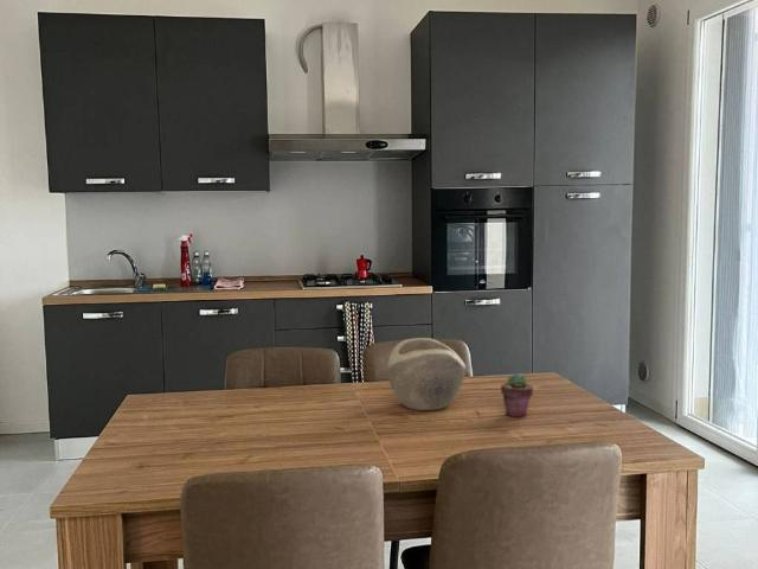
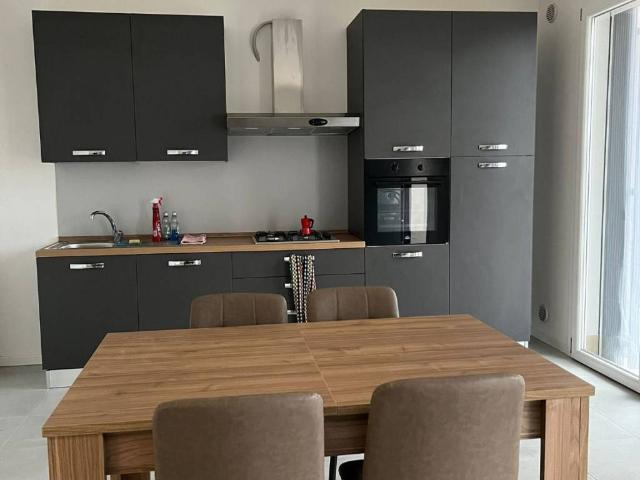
- potted succulent [500,372,534,418]
- decorative bowl [386,337,468,411]
